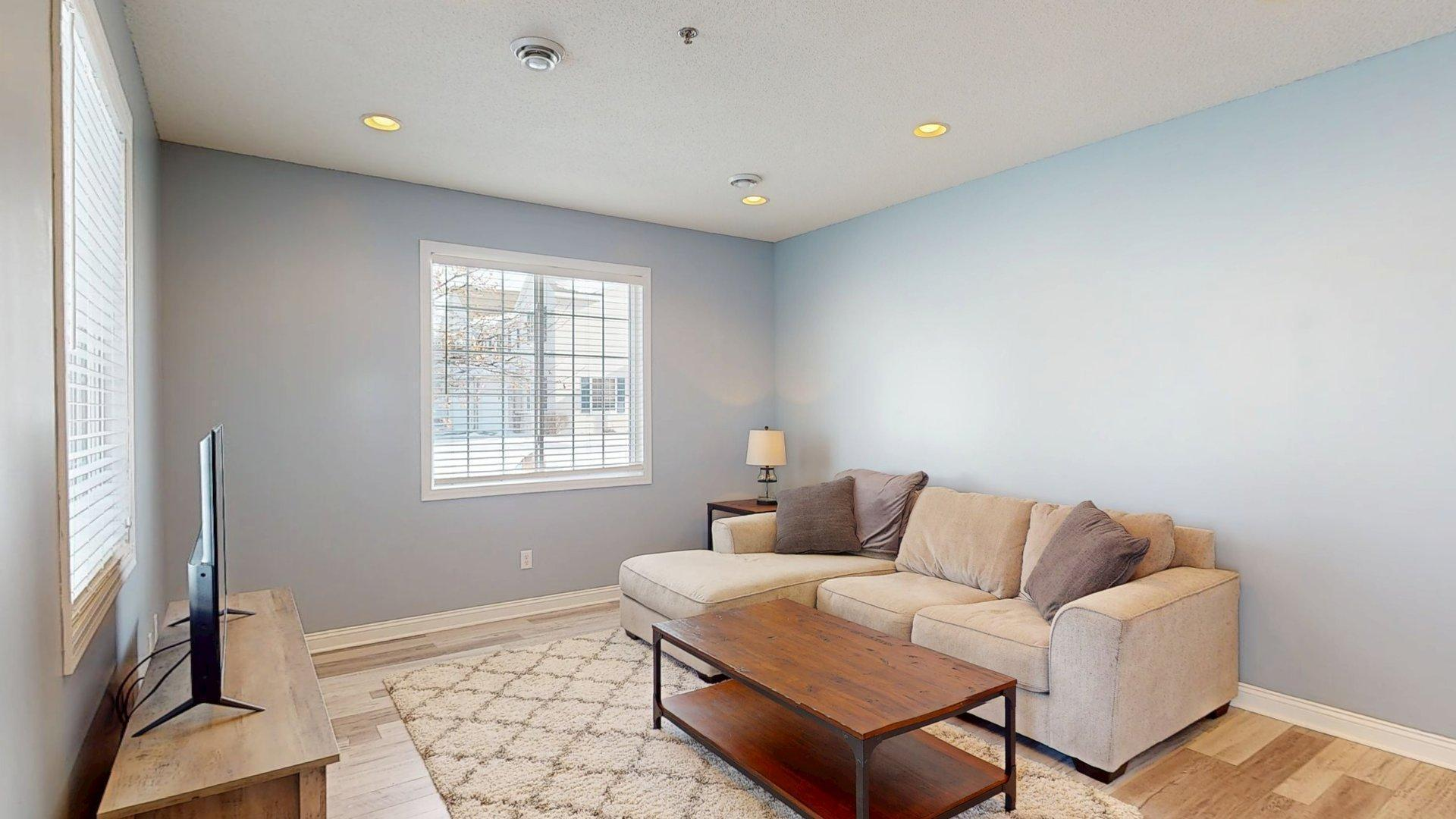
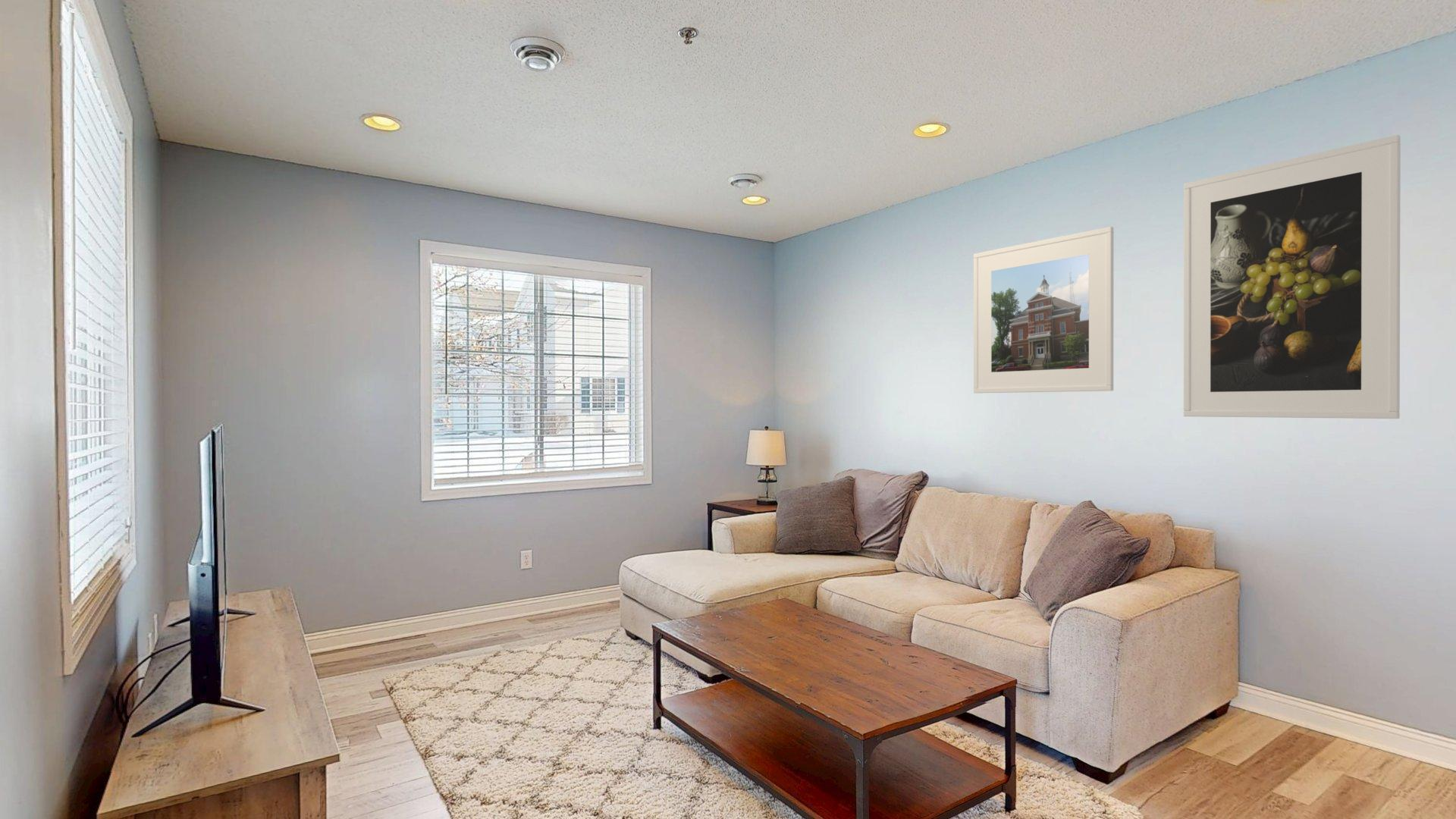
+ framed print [973,226,1114,394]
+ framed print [1183,134,1401,419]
